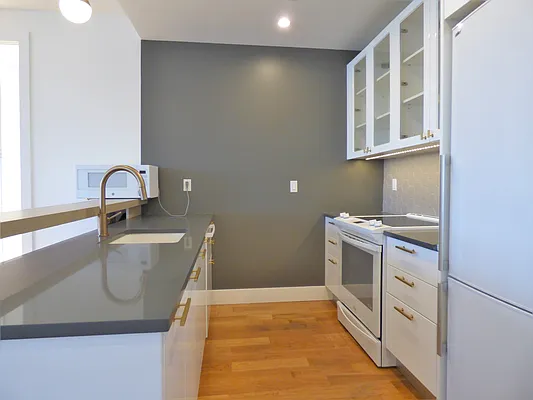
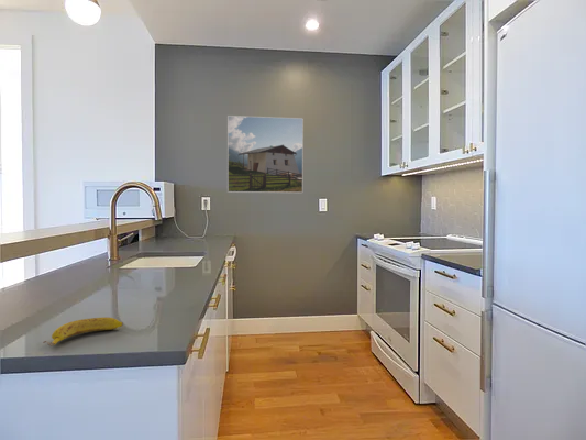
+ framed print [226,114,305,194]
+ banana [42,317,124,346]
